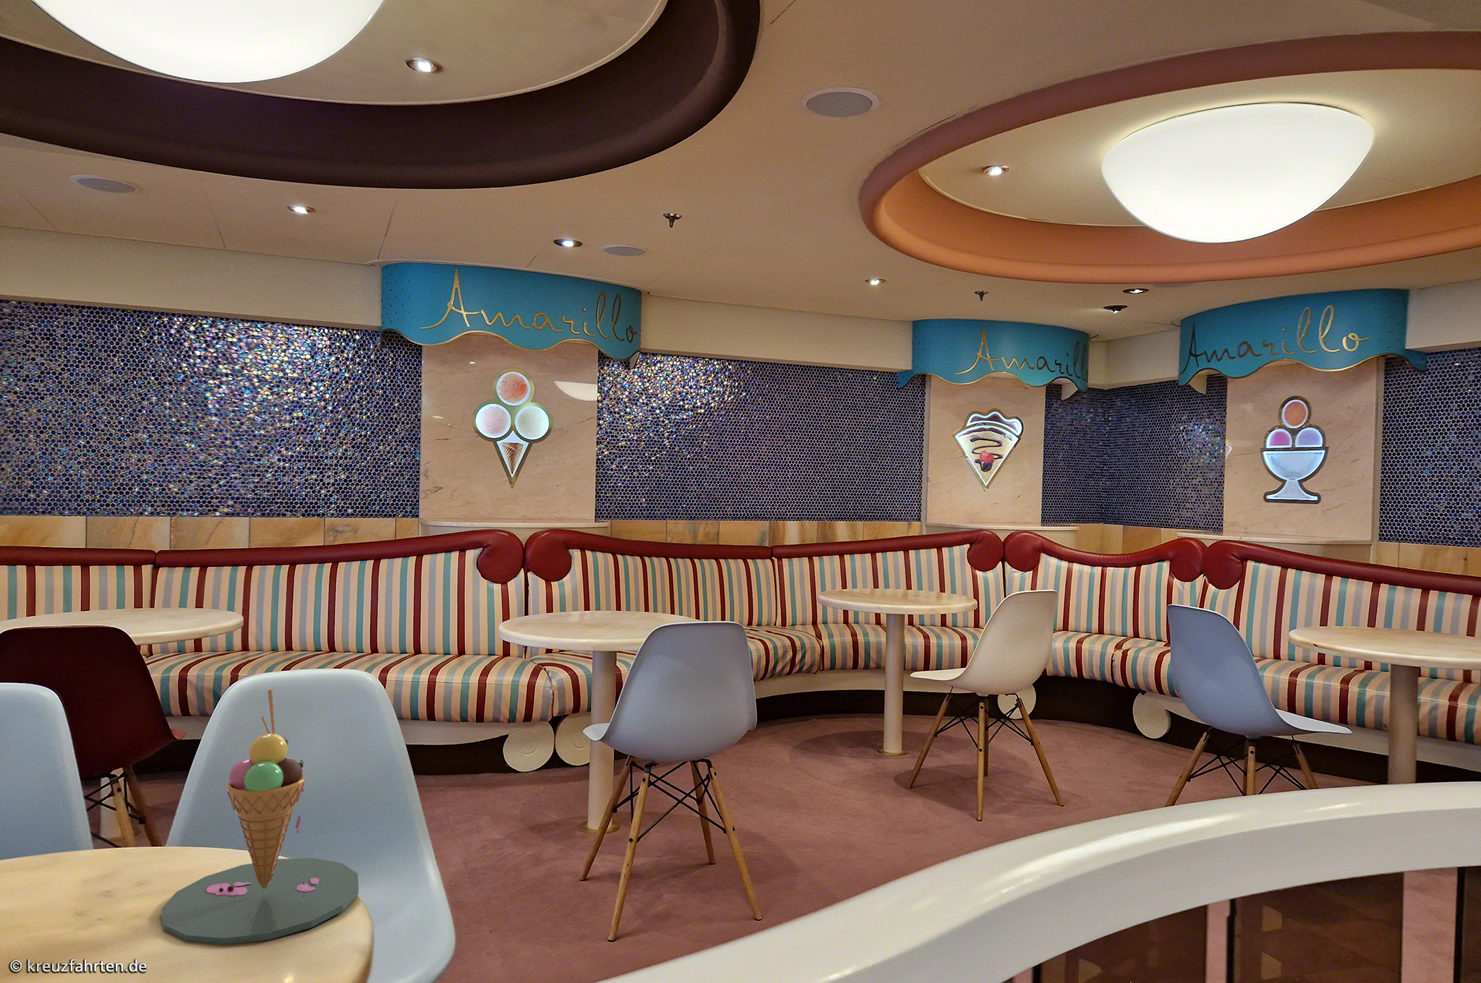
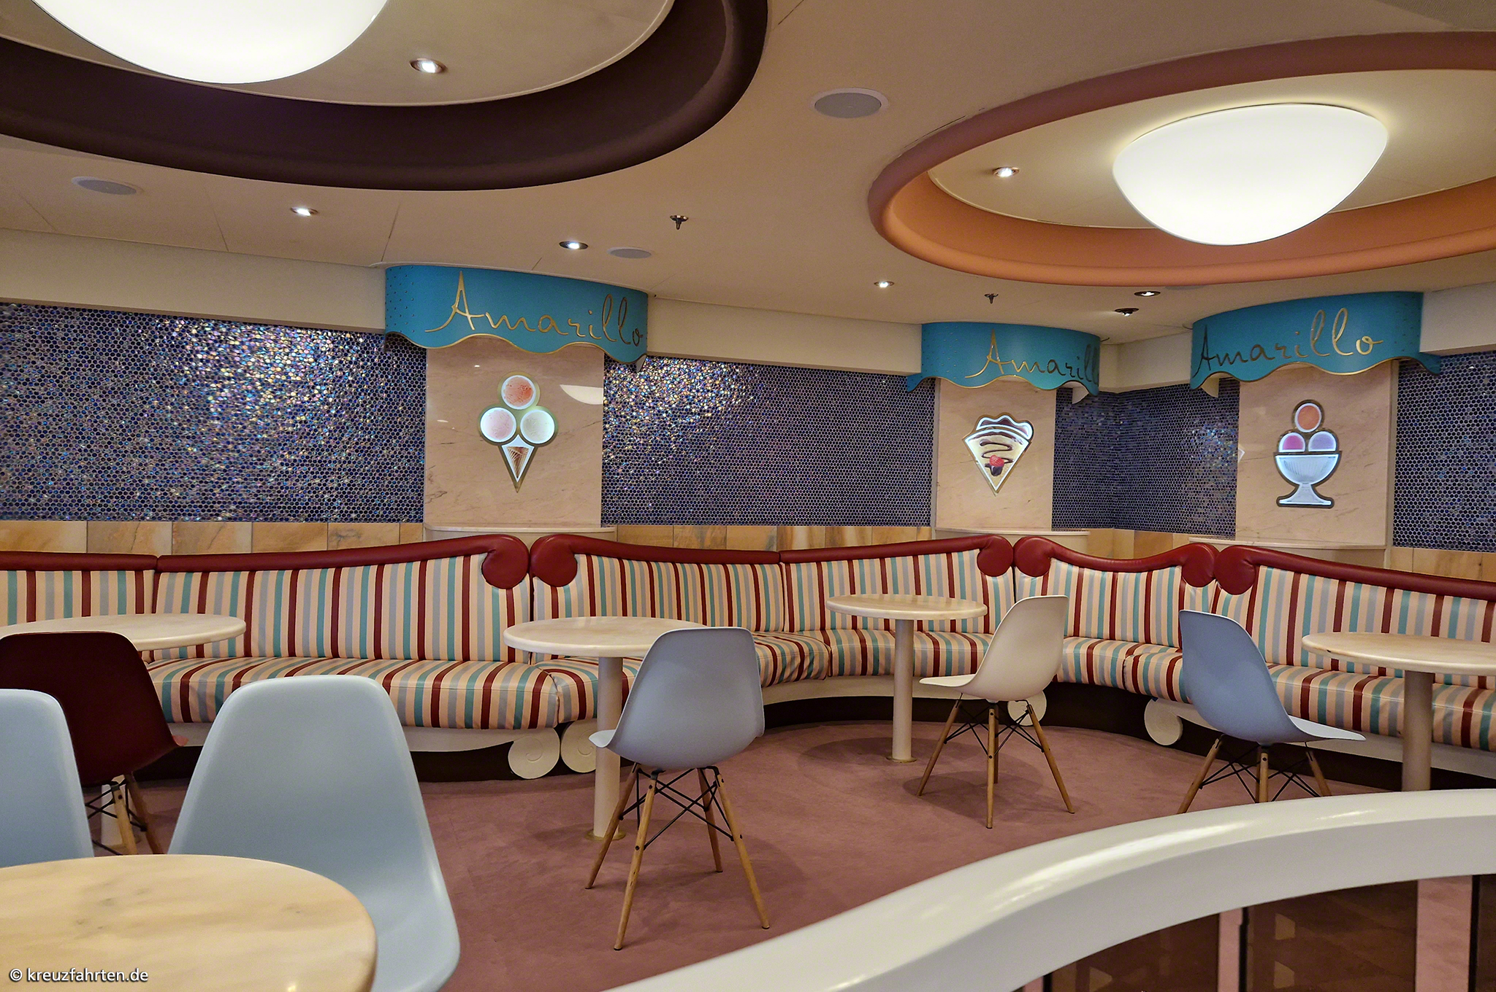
- icecream [160,689,360,946]
